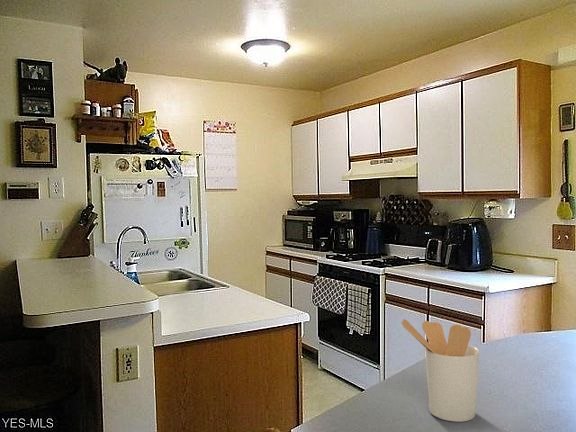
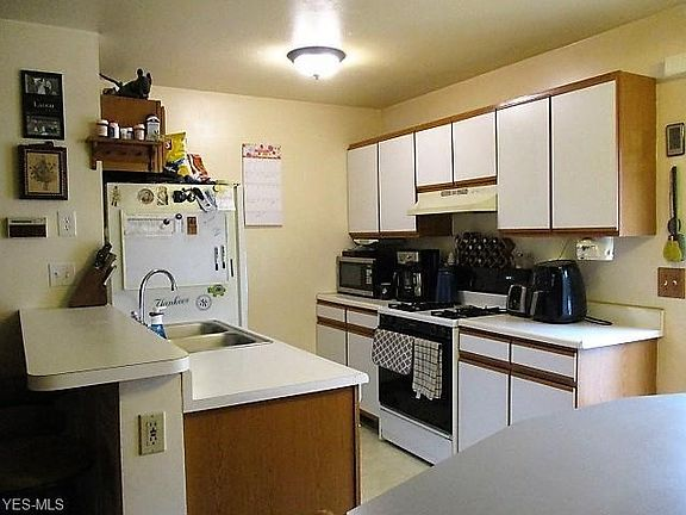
- utensil holder [401,318,480,423]
